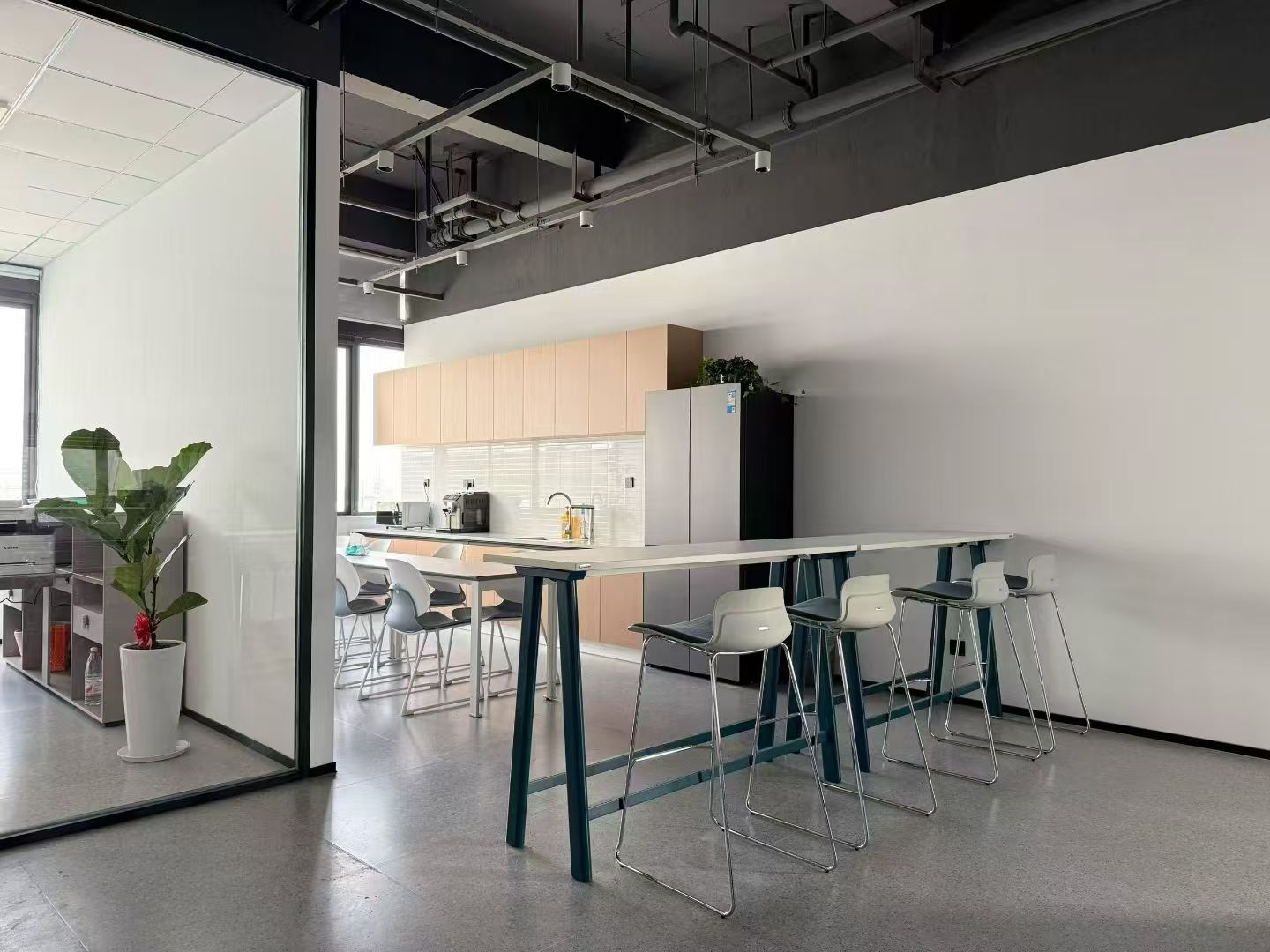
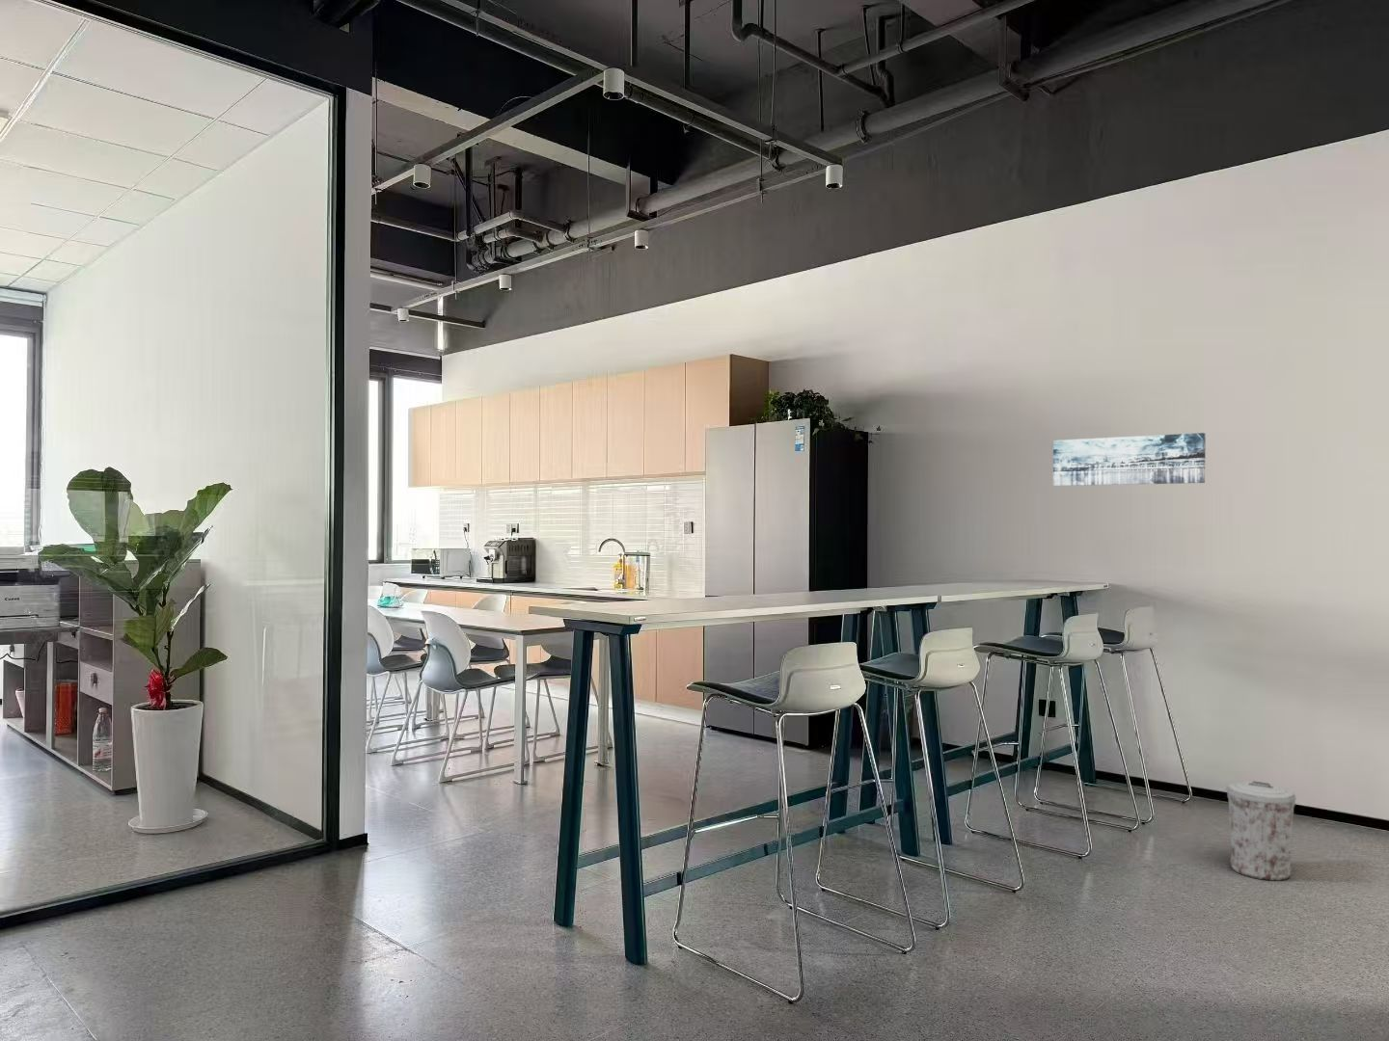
+ trash can [1226,780,1296,881]
+ wall art [1052,432,1206,487]
